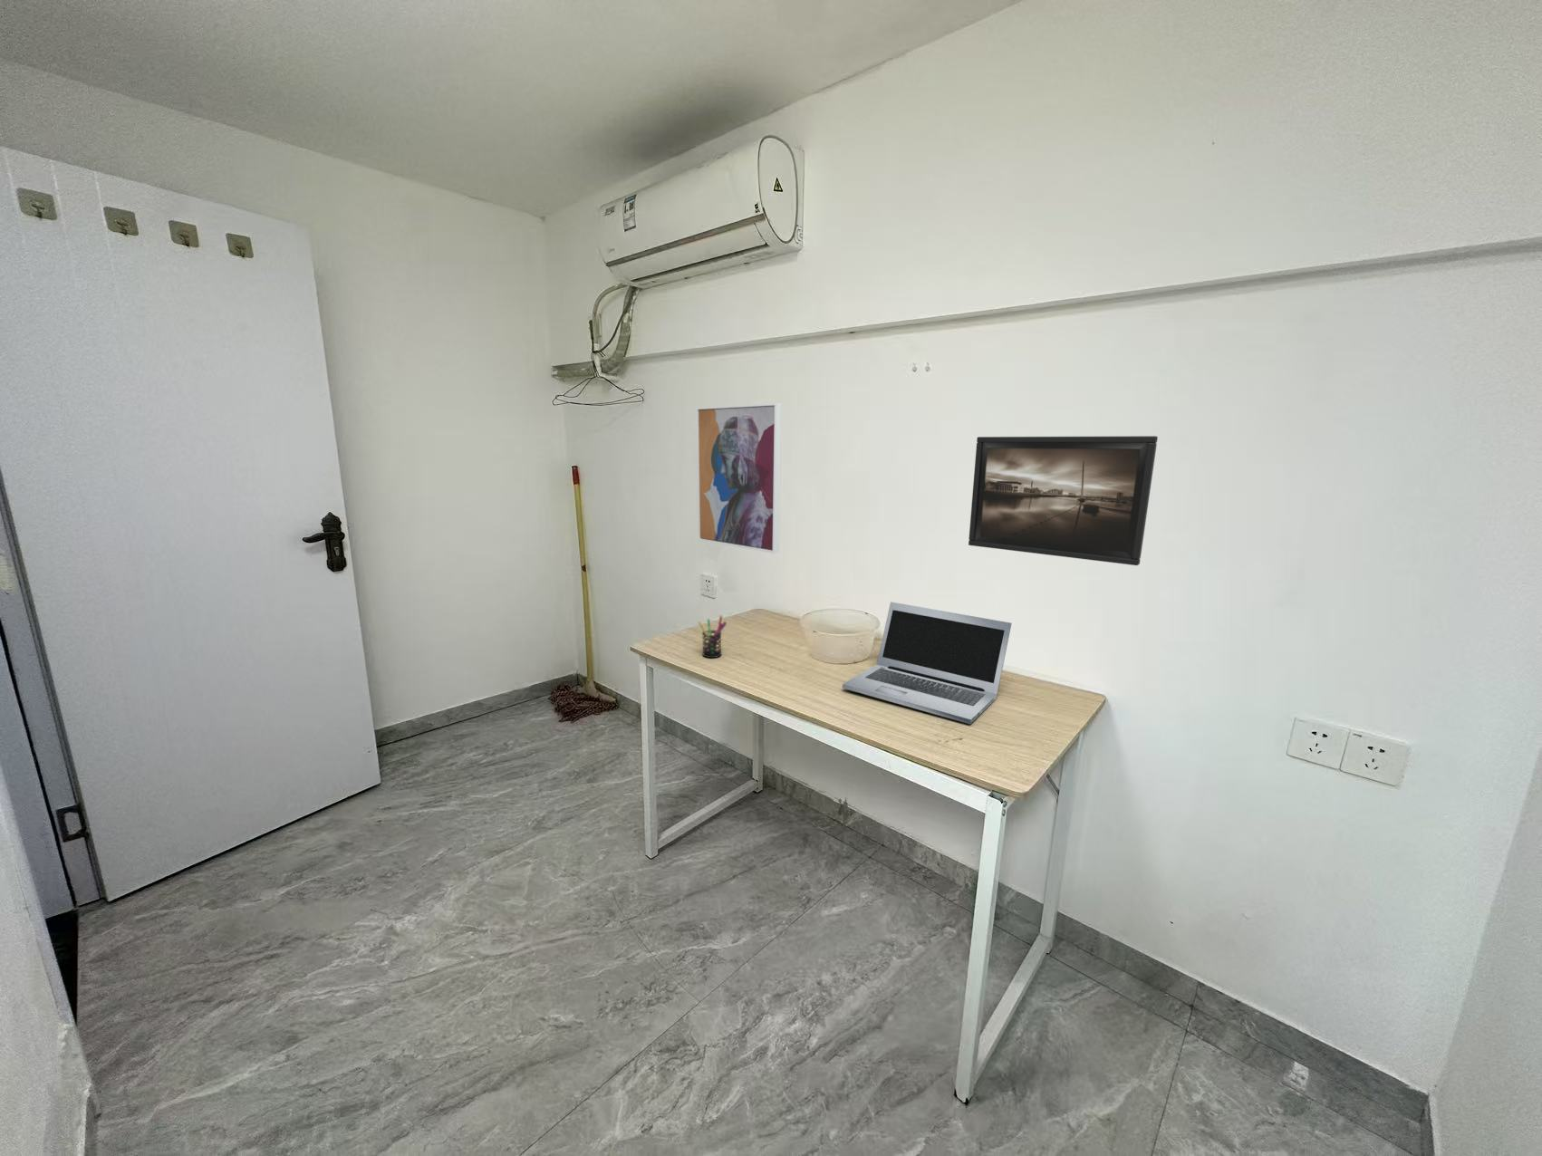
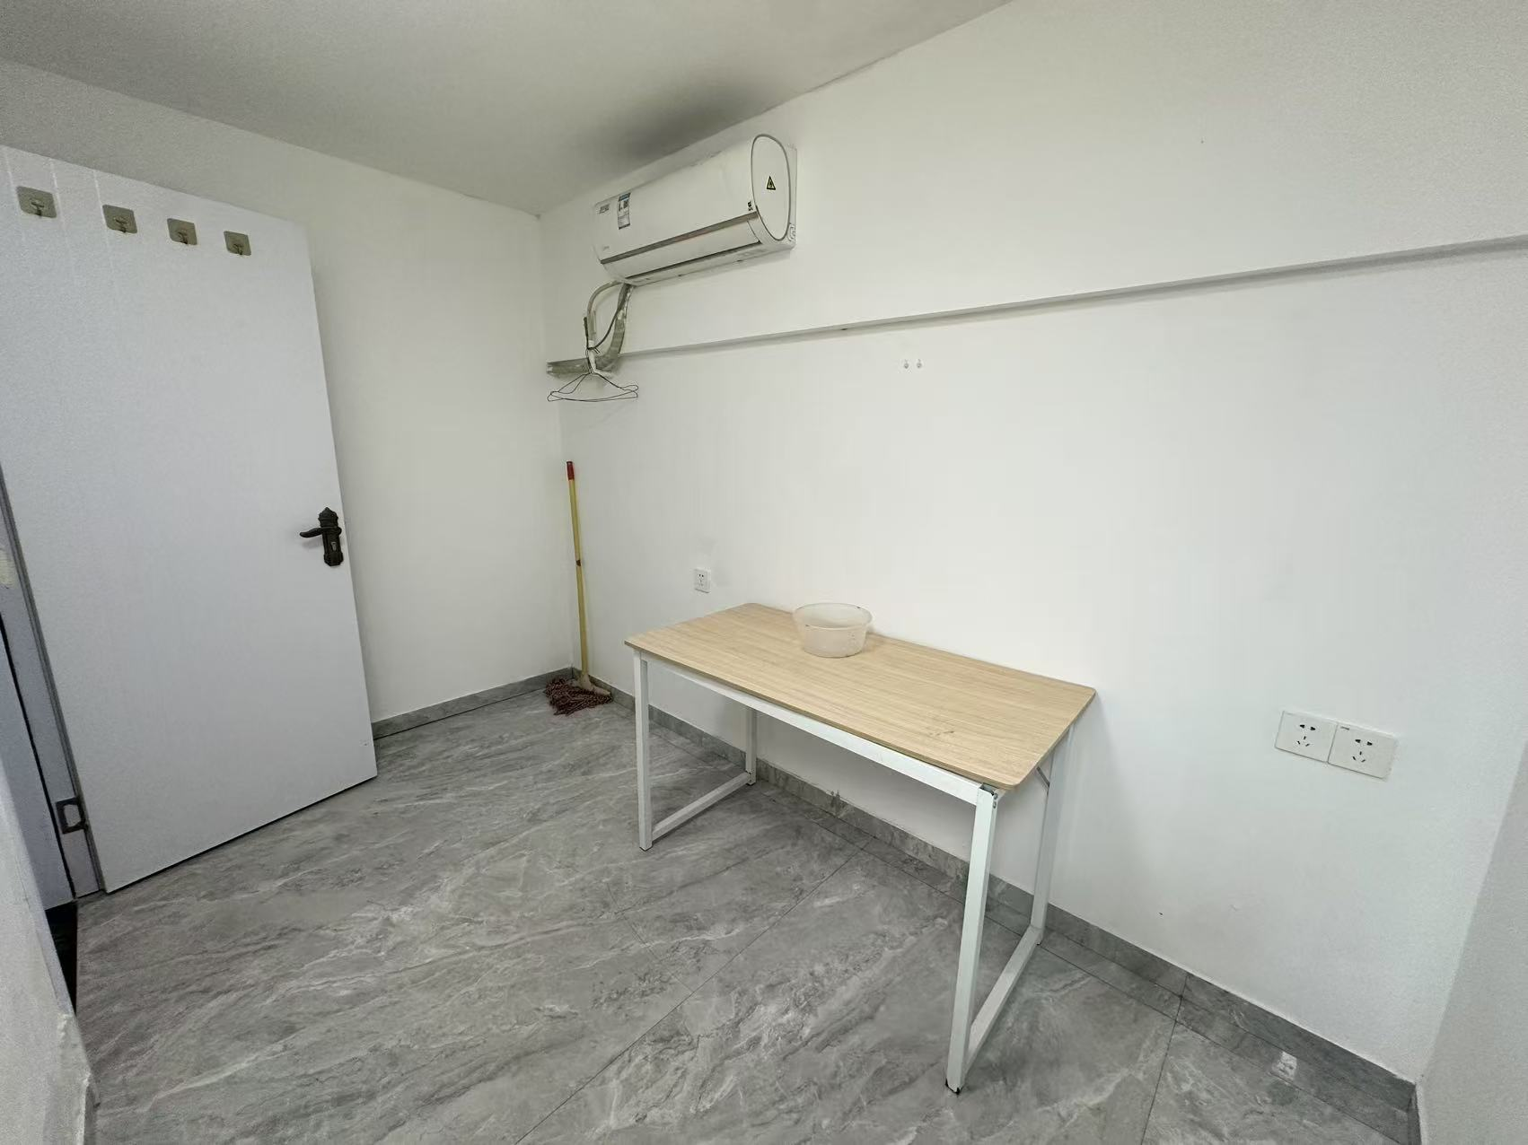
- laptop [841,601,1011,725]
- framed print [968,435,1158,566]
- wall art [695,402,783,555]
- pen holder [697,616,727,658]
